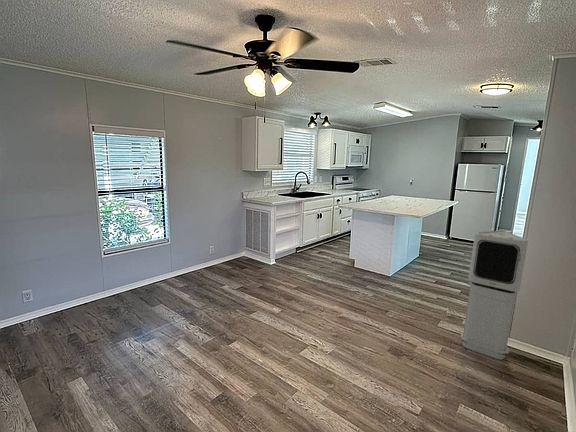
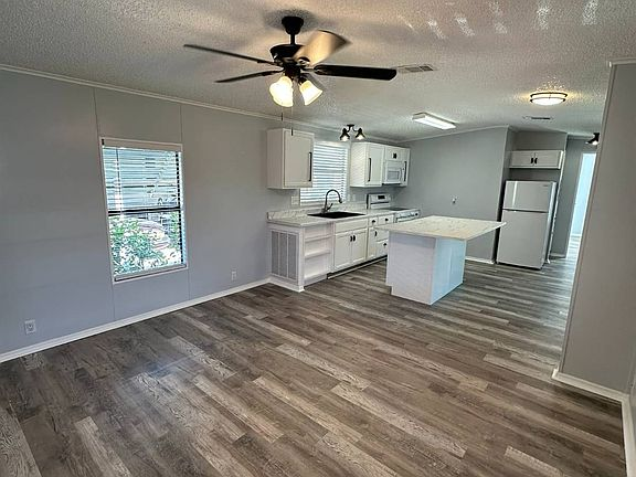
- air purifier [459,229,529,361]
